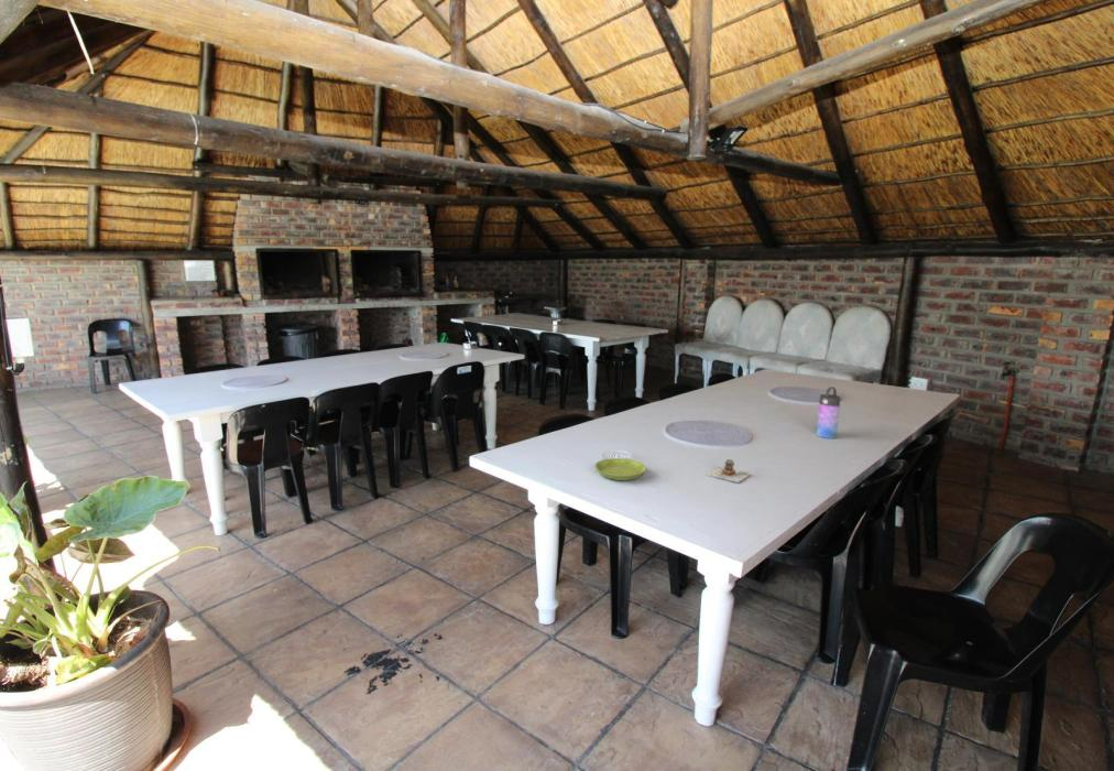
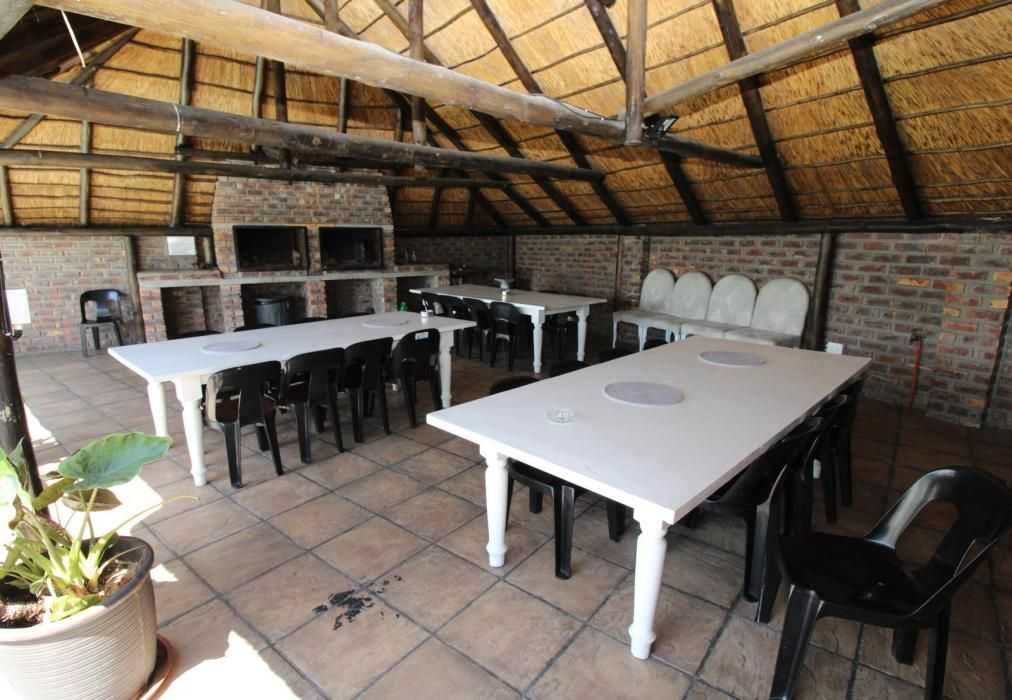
- saucer [594,457,647,481]
- teapot [706,458,751,484]
- water bottle [815,386,842,439]
